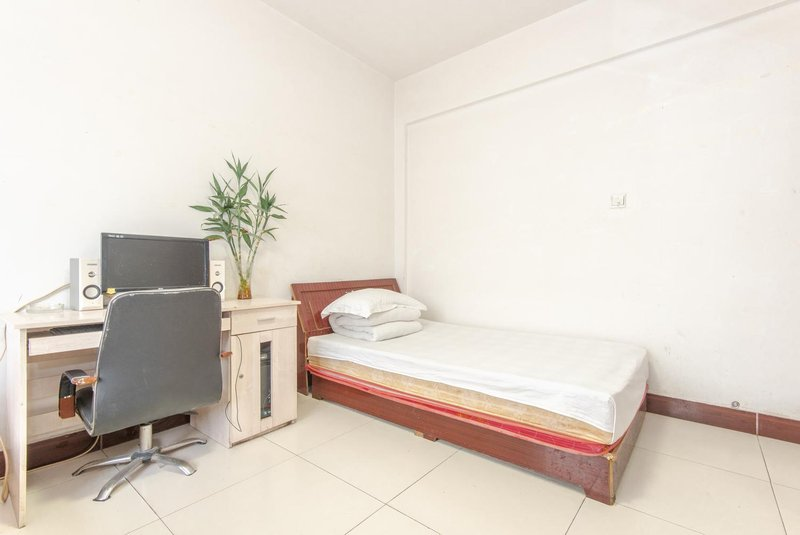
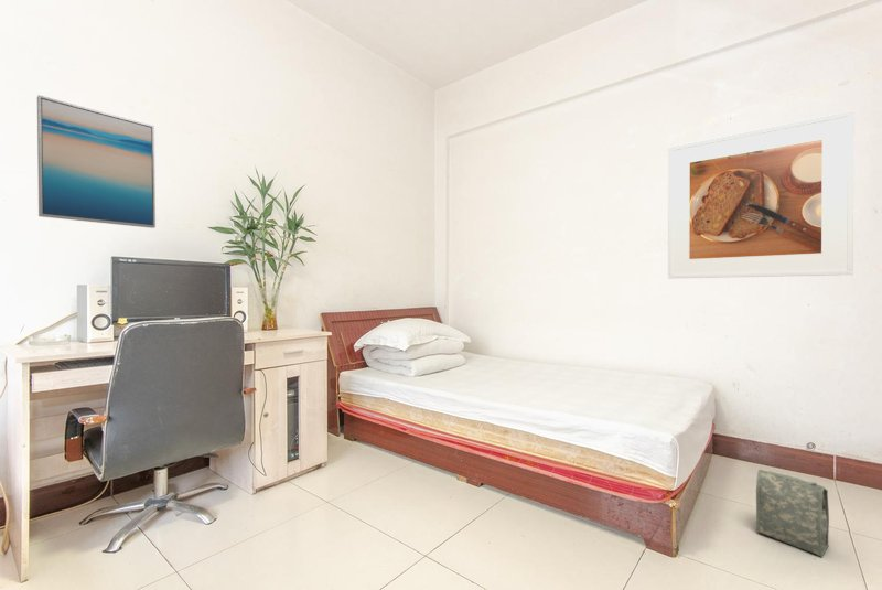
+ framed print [667,110,856,280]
+ wall art [36,94,157,229]
+ bag [755,469,830,558]
